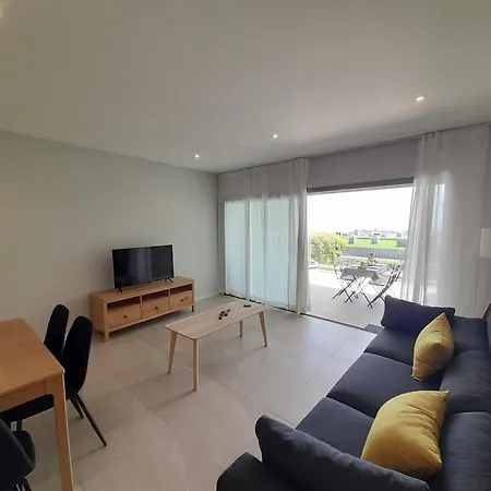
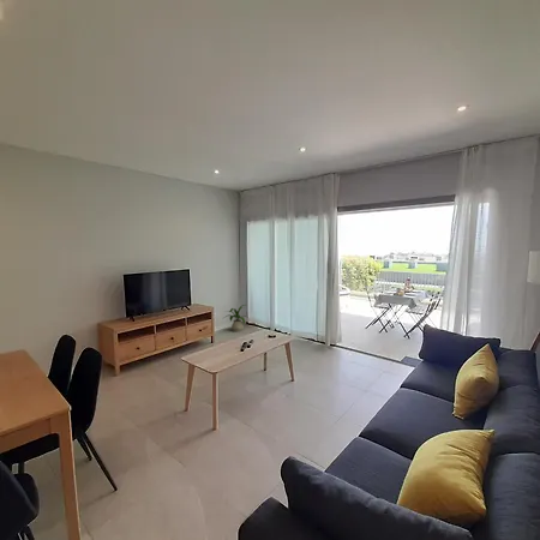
+ house plant [222,304,250,332]
